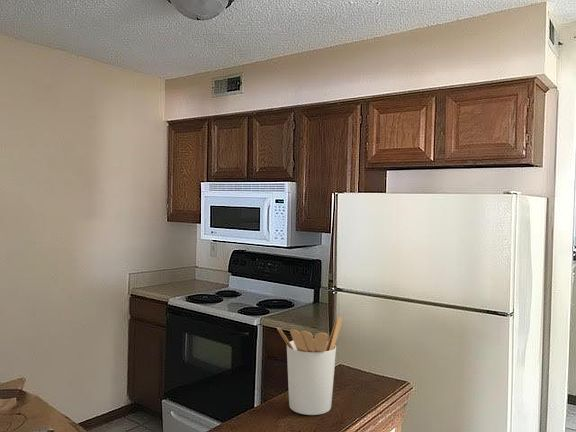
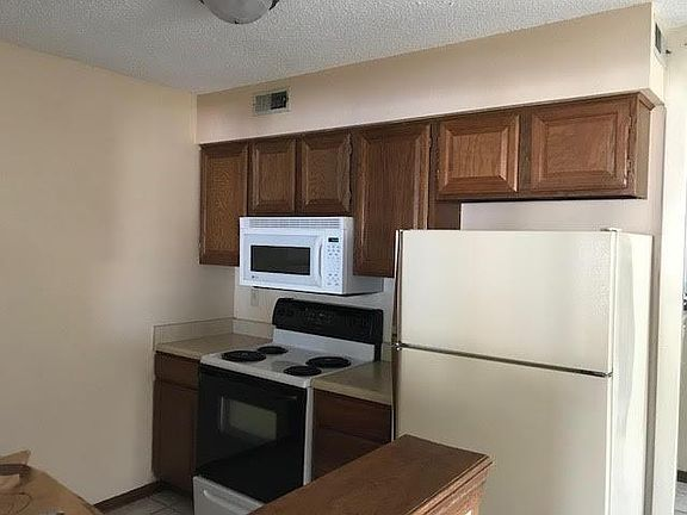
- utensil holder [276,316,343,416]
